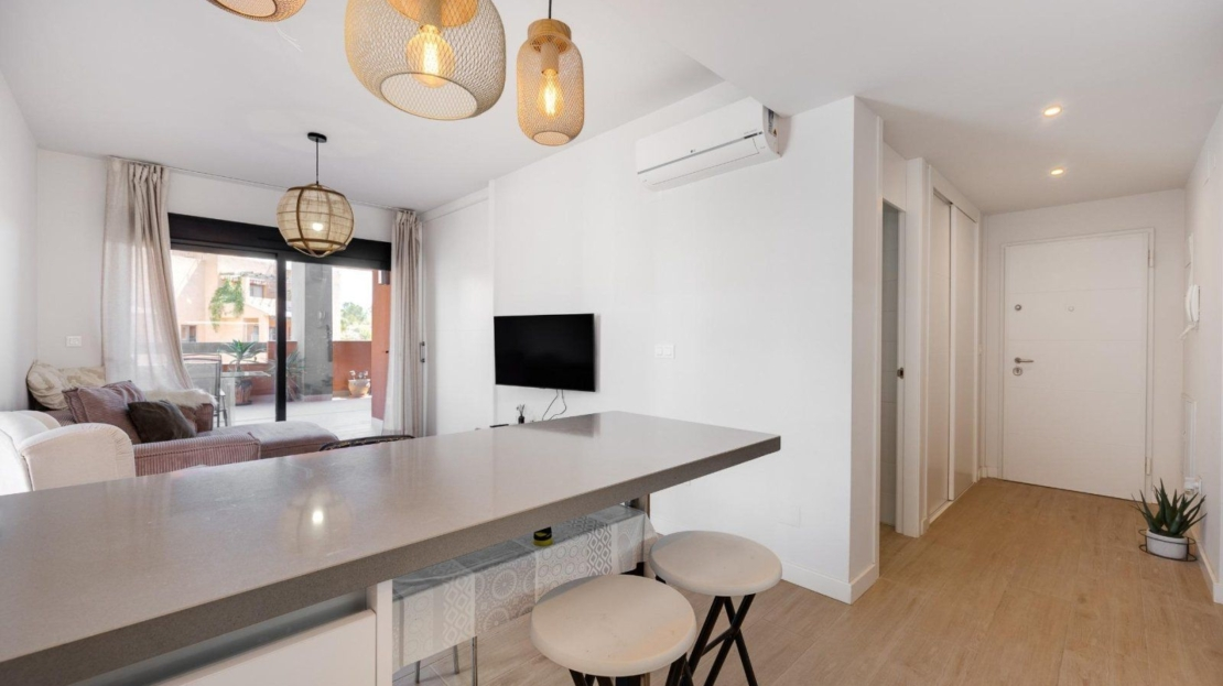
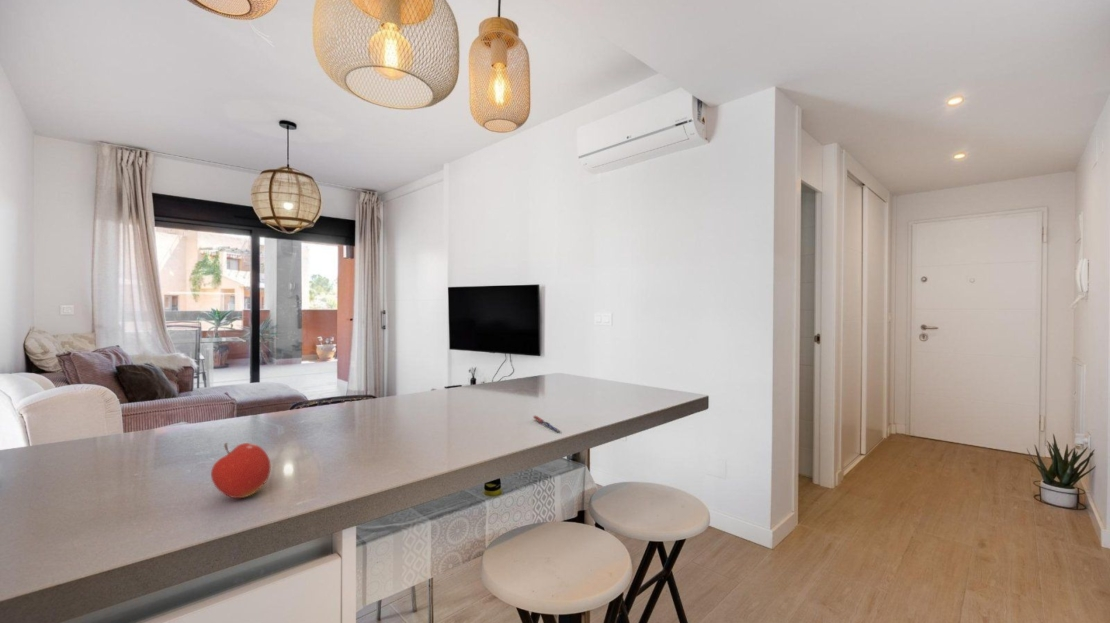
+ pen [532,415,563,433]
+ fruit [210,442,272,499]
